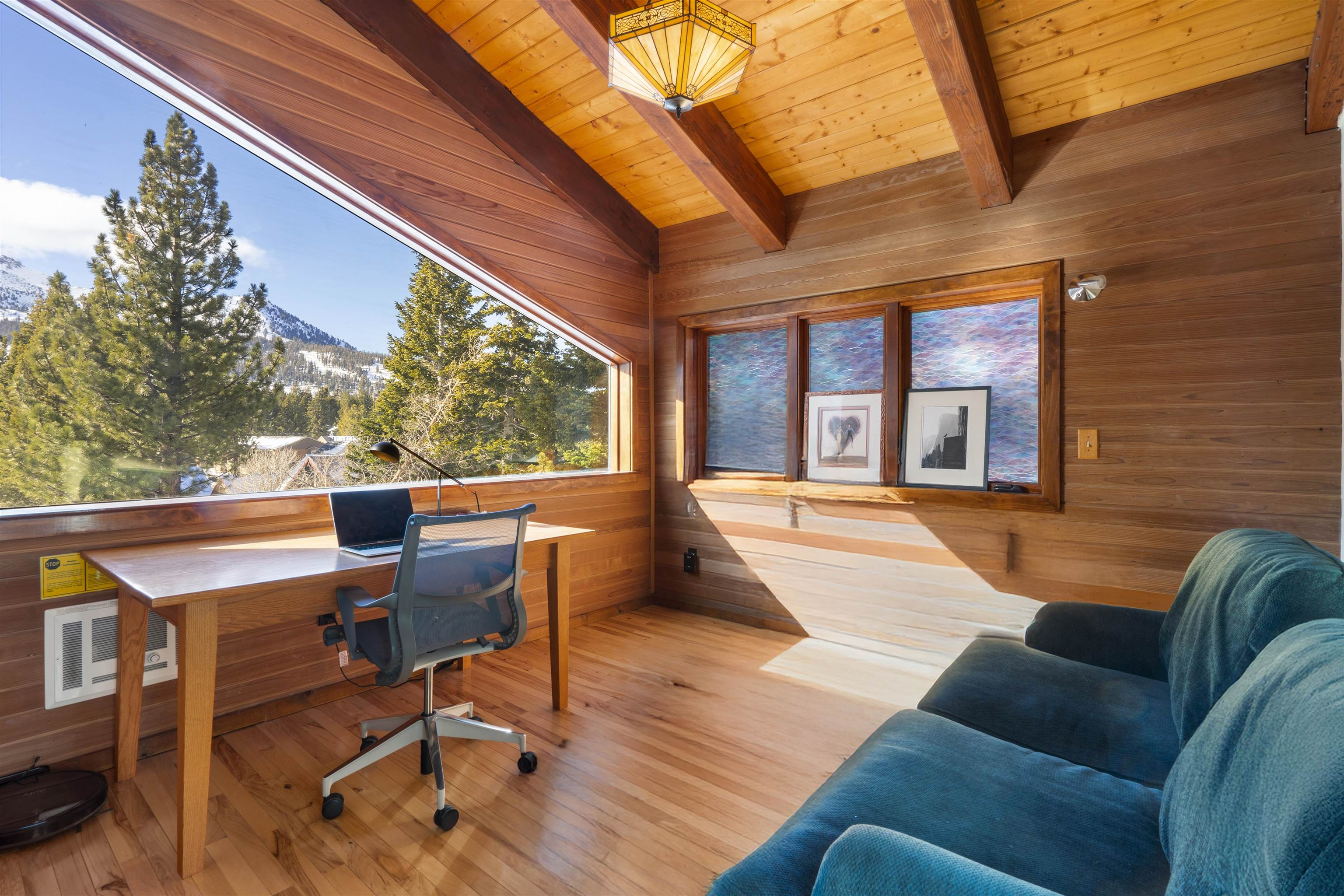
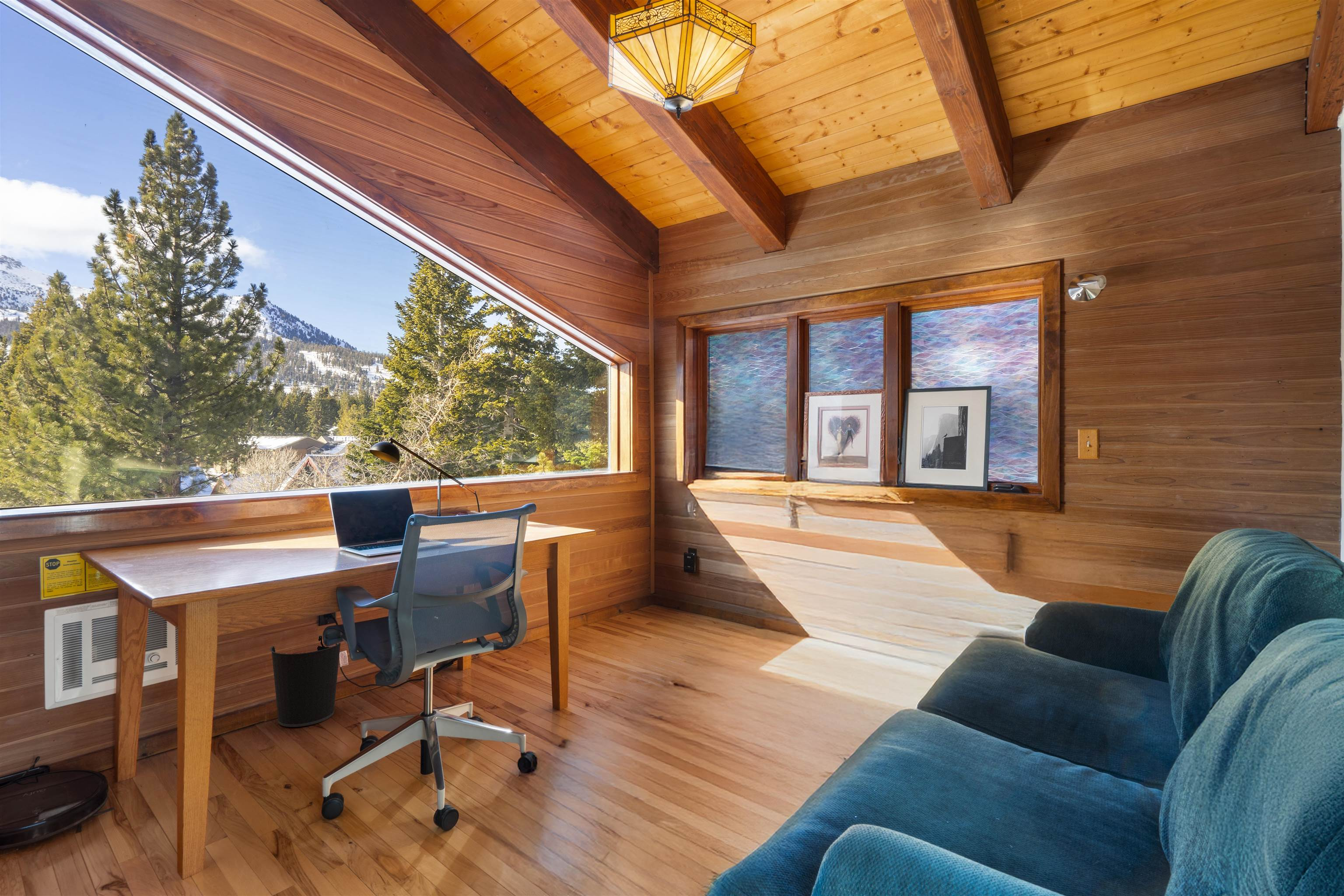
+ wastebasket [269,635,341,728]
